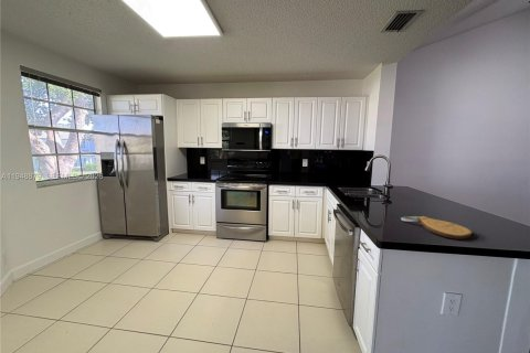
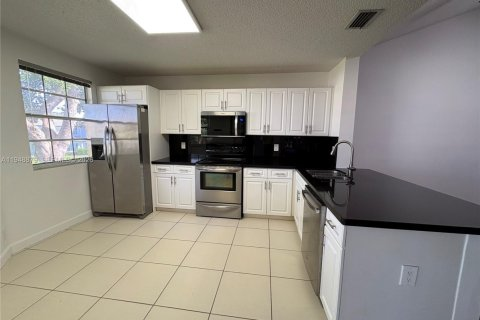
- key chain [400,215,473,240]
